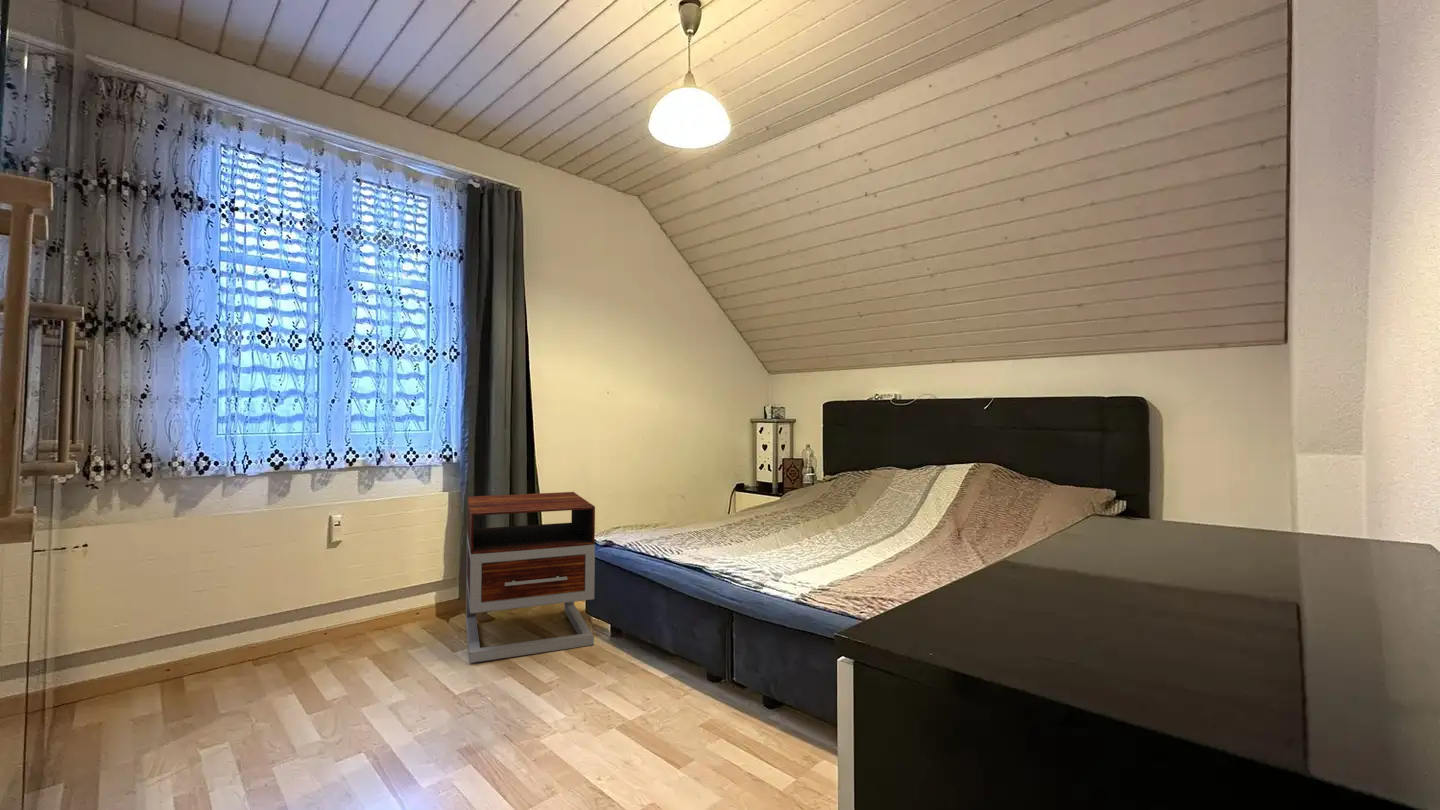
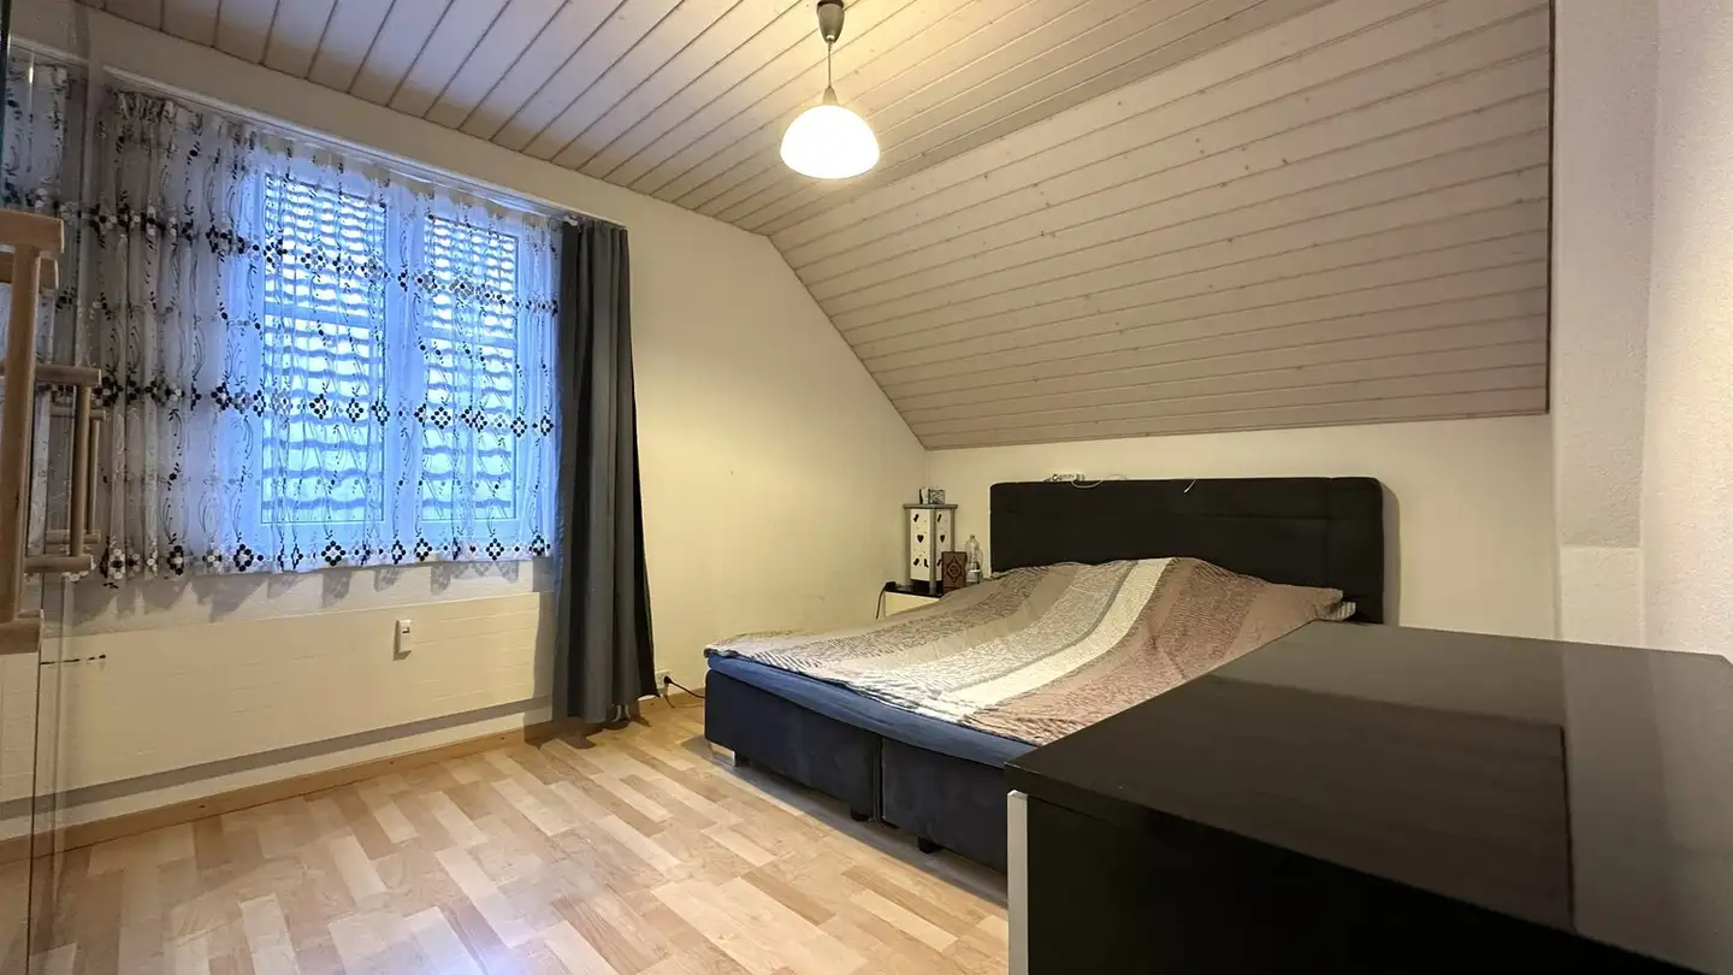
- nightstand [465,491,596,664]
